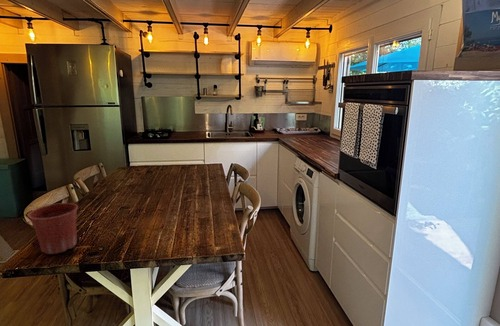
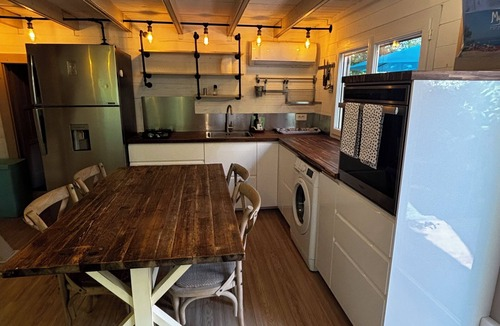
- flower pot [27,202,79,255]
